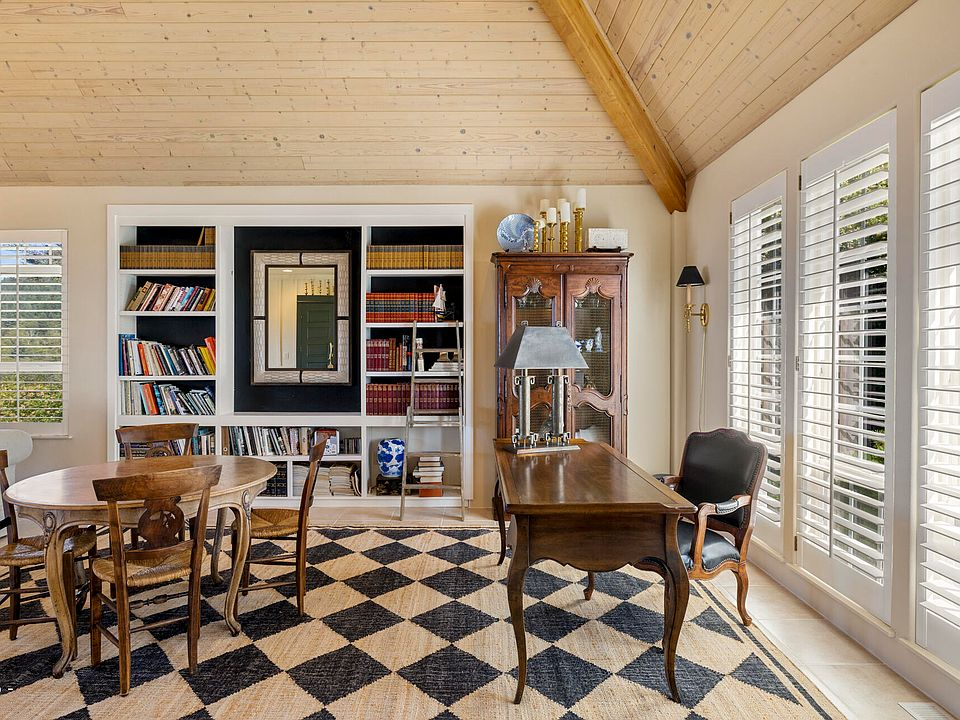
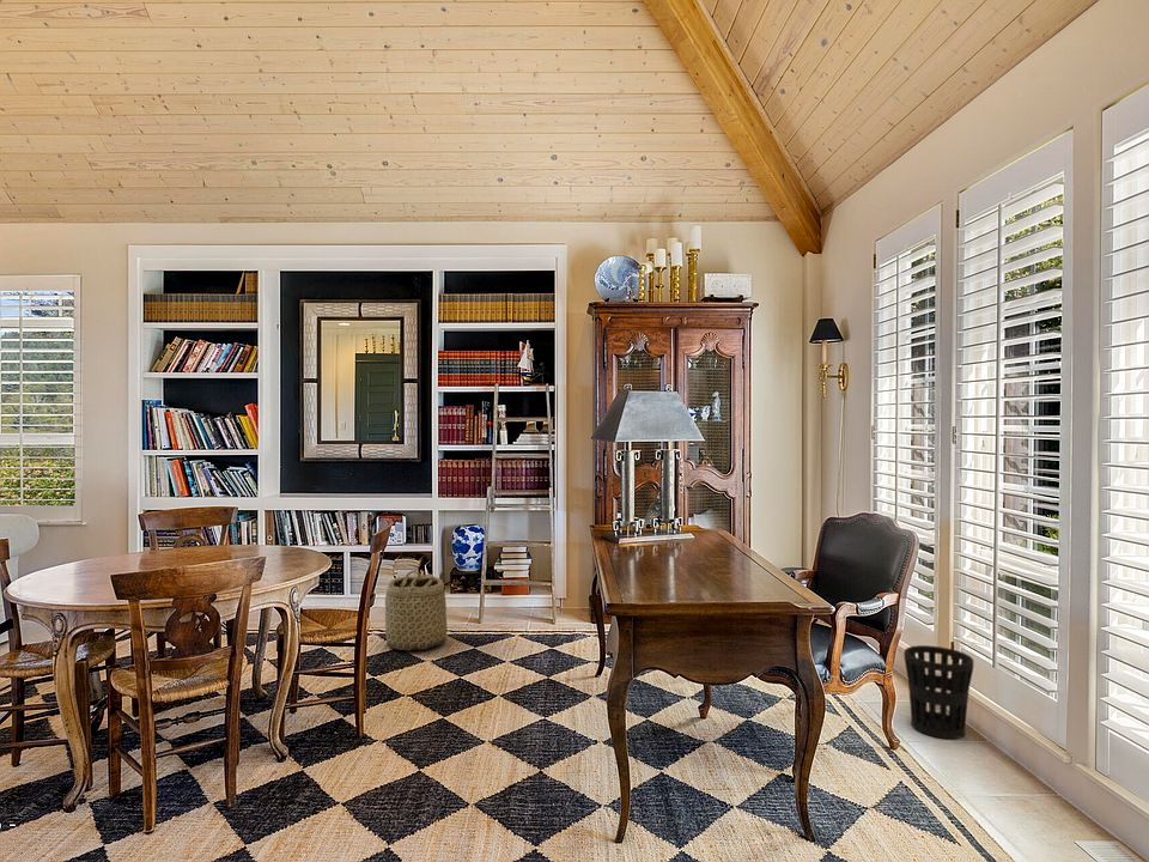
+ basket [384,570,449,651]
+ wastebasket [902,644,974,740]
